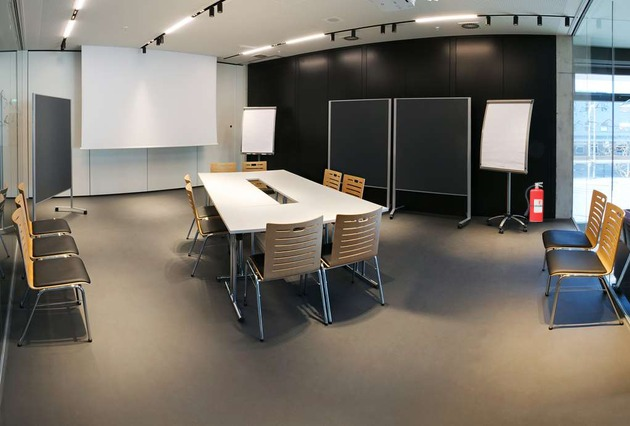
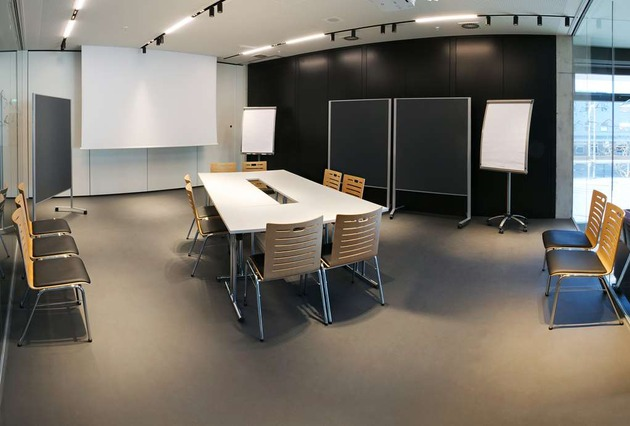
- fire extinguisher [523,182,545,223]
